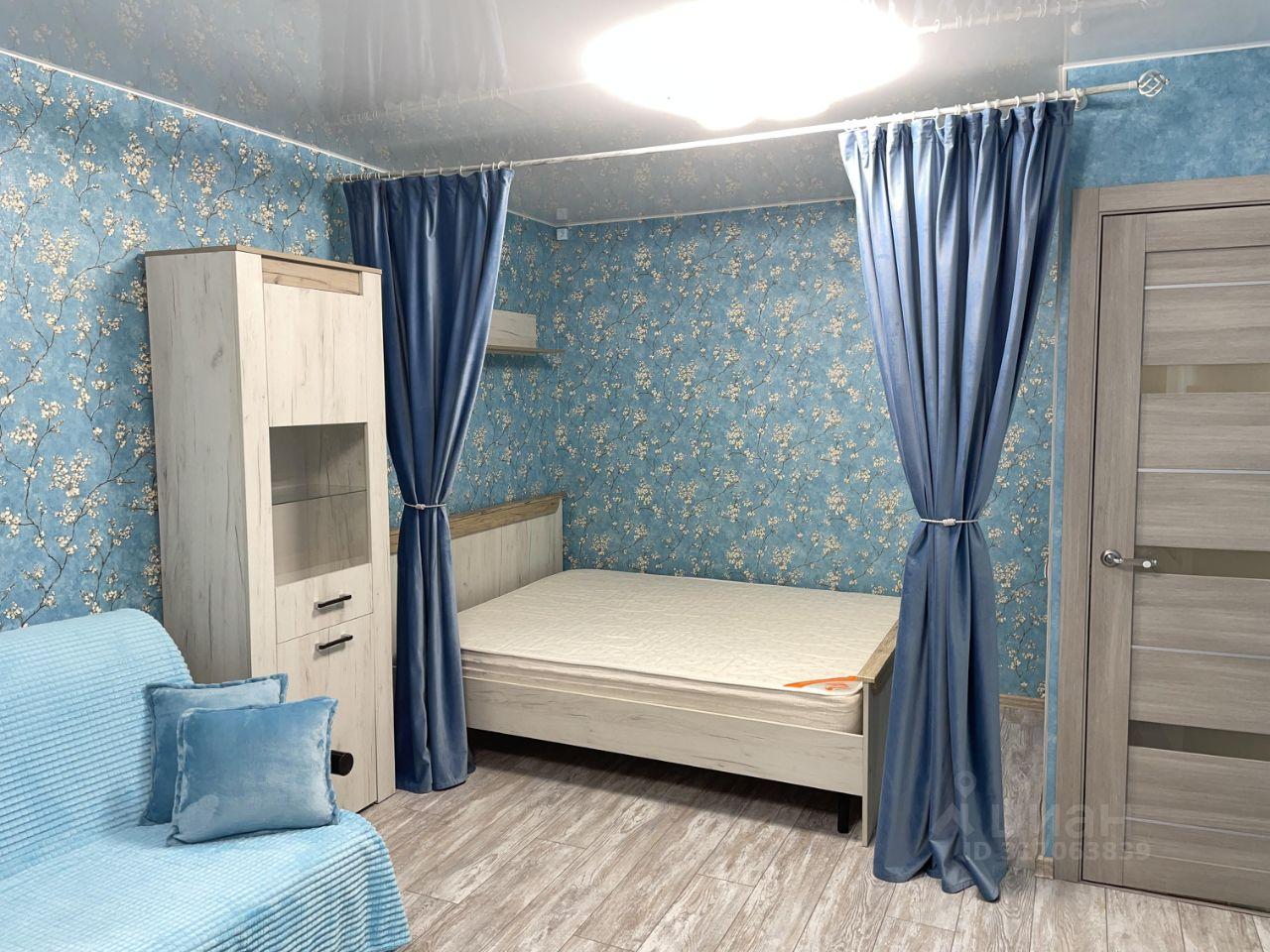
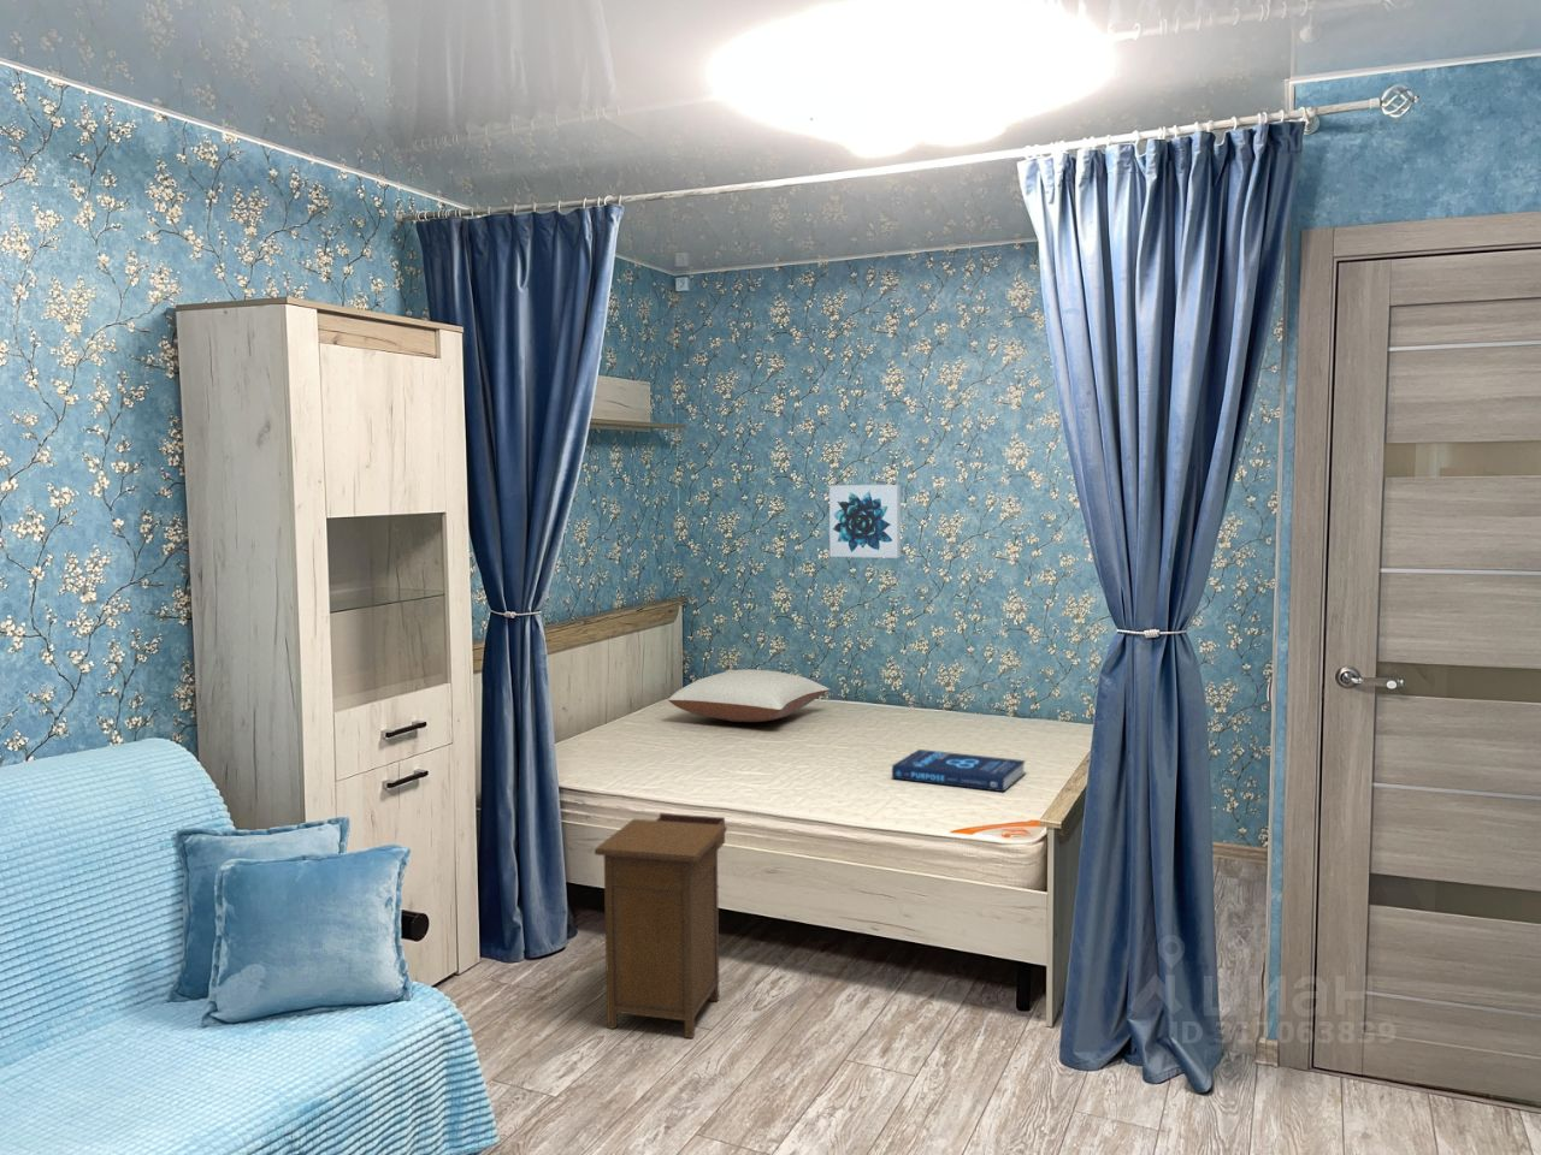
+ book [891,749,1027,793]
+ nightstand [593,812,728,1040]
+ wall art [829,484,902,559]
+ pillow [667,667,831,723]
